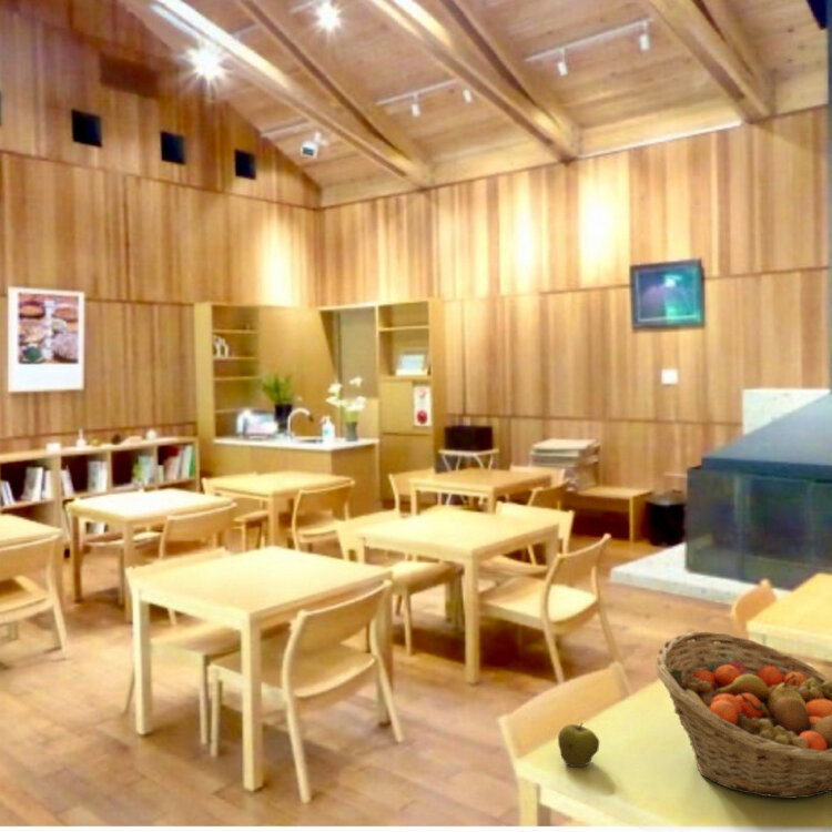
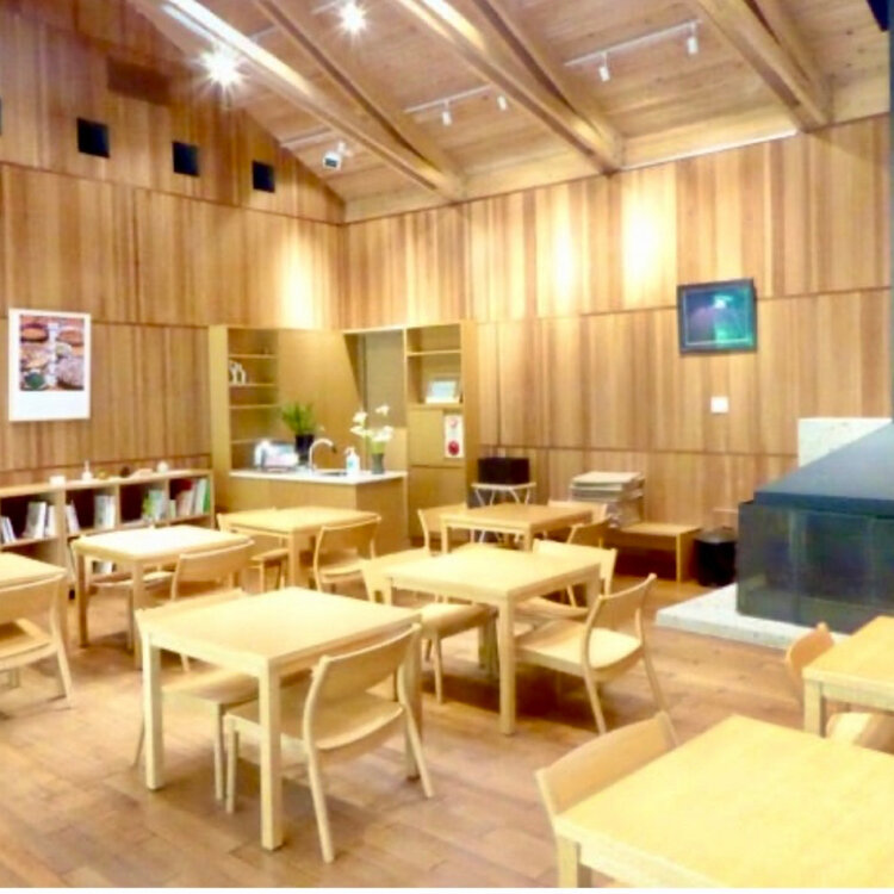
- fruit basket [655,630,832,800]
- apple [557,722,600,769]
